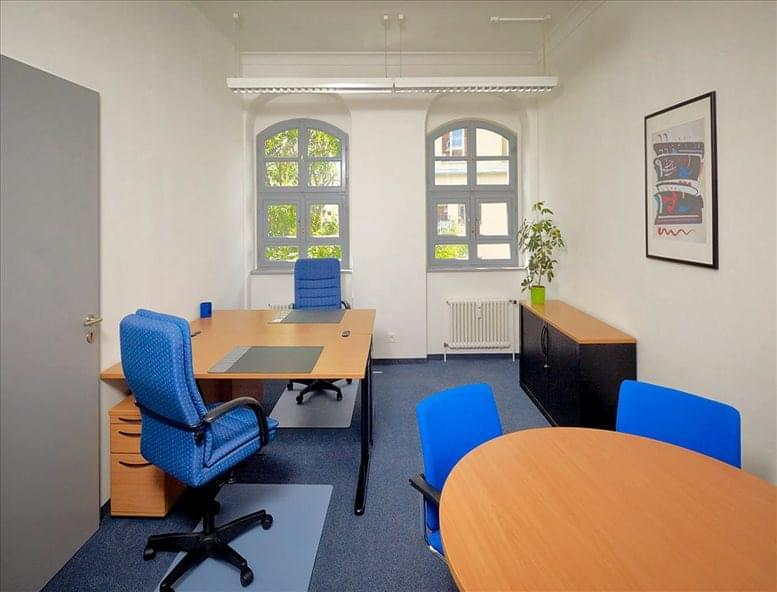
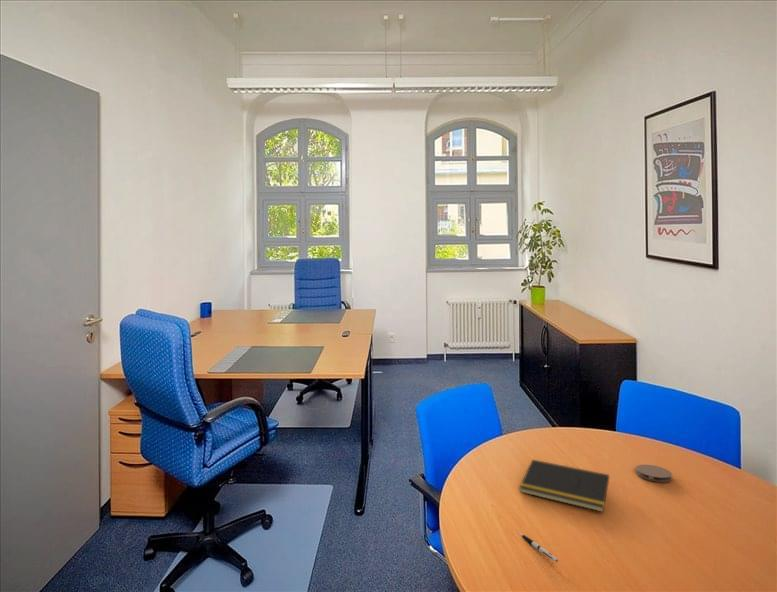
+ notepad [518,459,610,513]
+ pen [518,532,559,563]
+ coaster [635,464,673,483]
